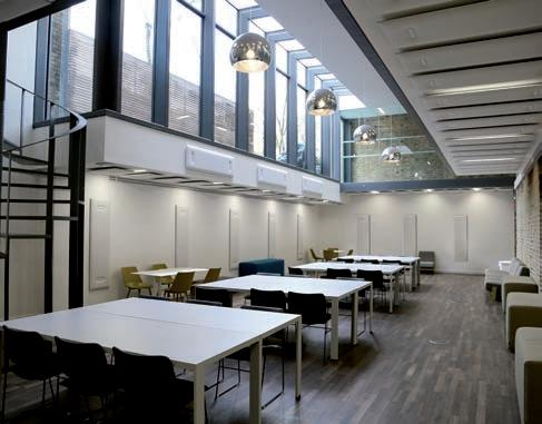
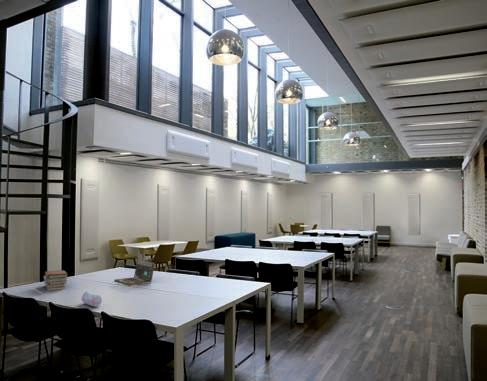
+ laptop [113,258,156,287]
+ book stack [43,269,69,292]
+ pencil case [81,290,103,308]
